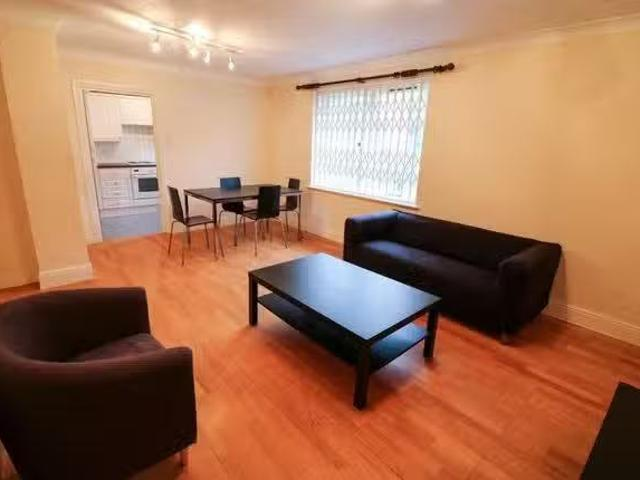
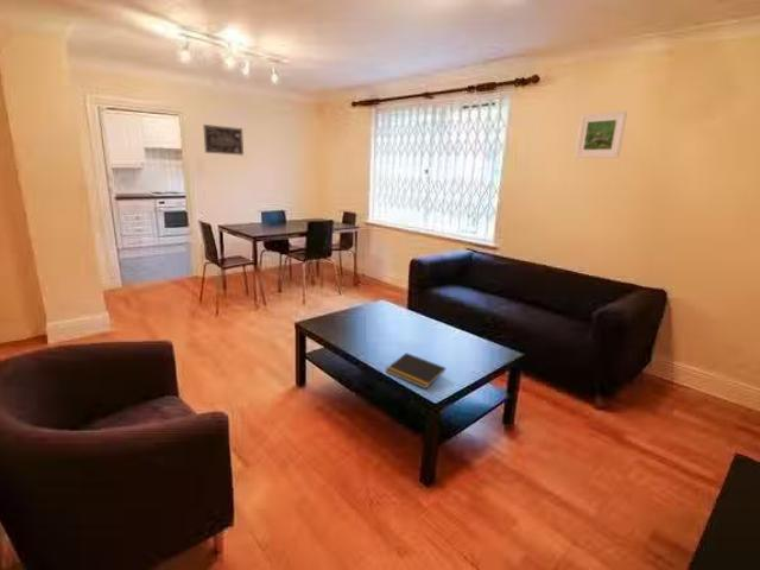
+ wall art [202,124,245,157]
+ notepad [385,352,446,390]
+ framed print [574,109,628,159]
